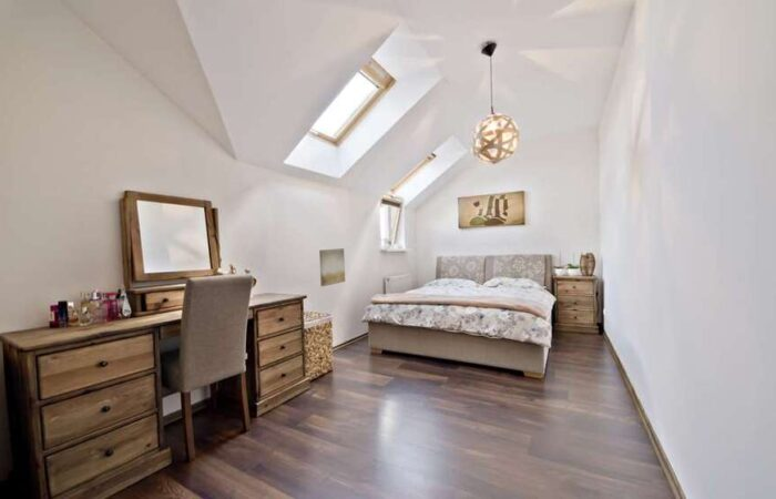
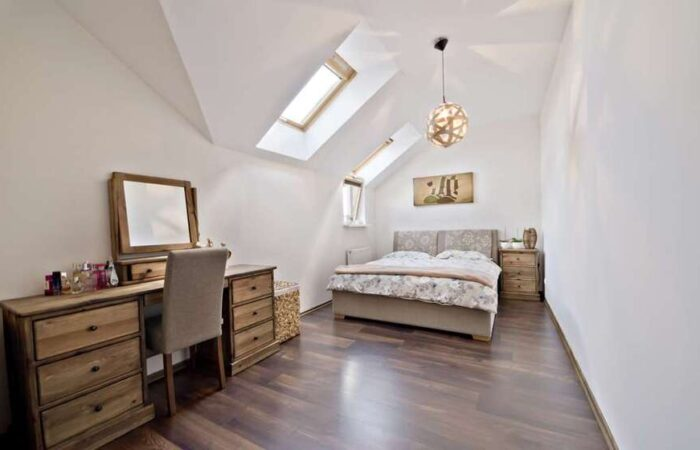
- wall art [318,247,346,287]
